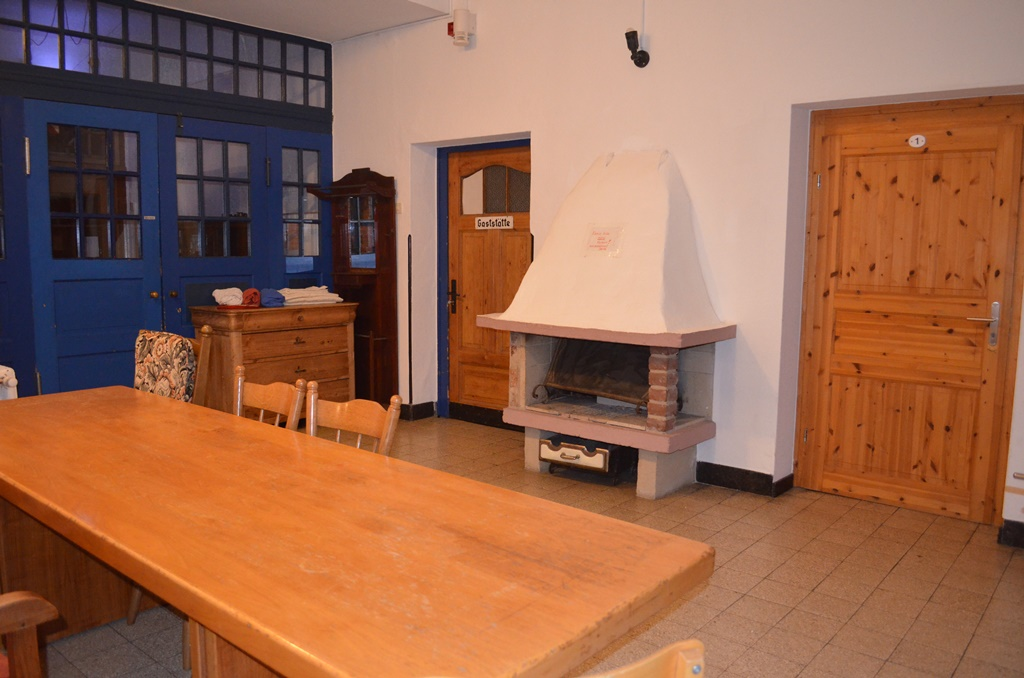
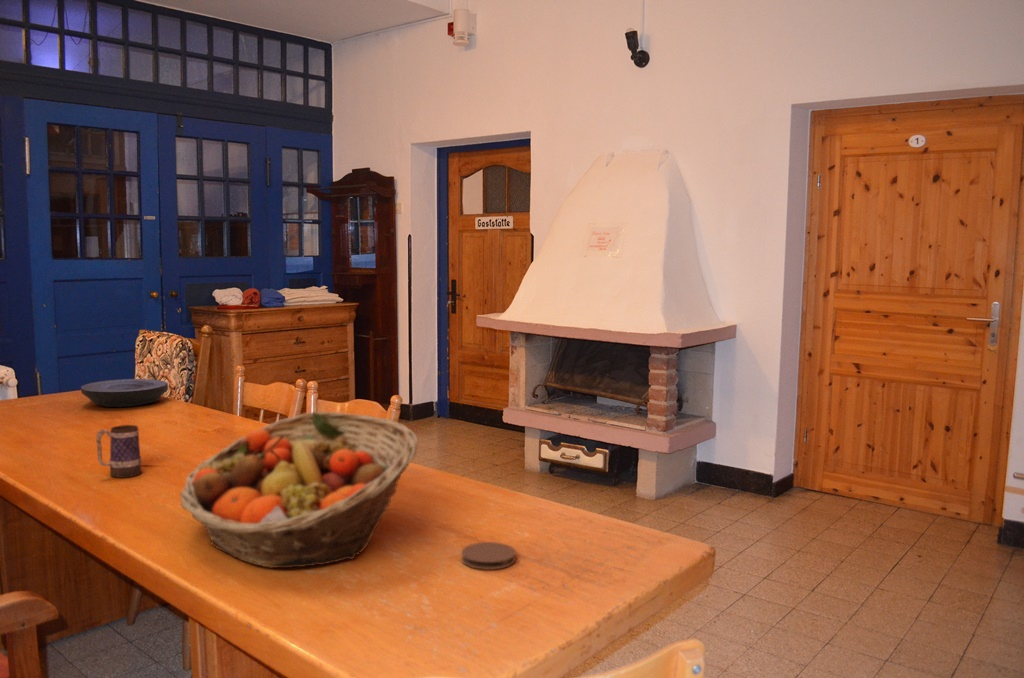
+ fruit basket [179,411,419,569]
+ coaster [460,541,517,570]
+ plate [80,378,169,408]
+ mug [95,424,143,479]
